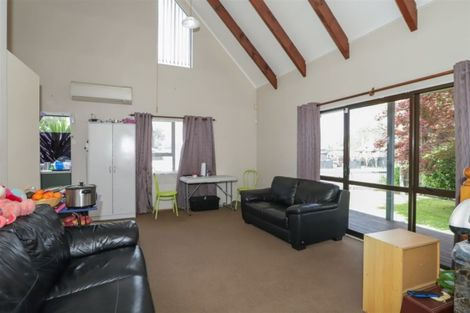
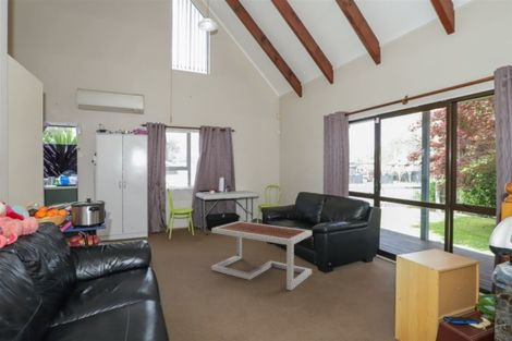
+ coffee table [210,220,313,292]
